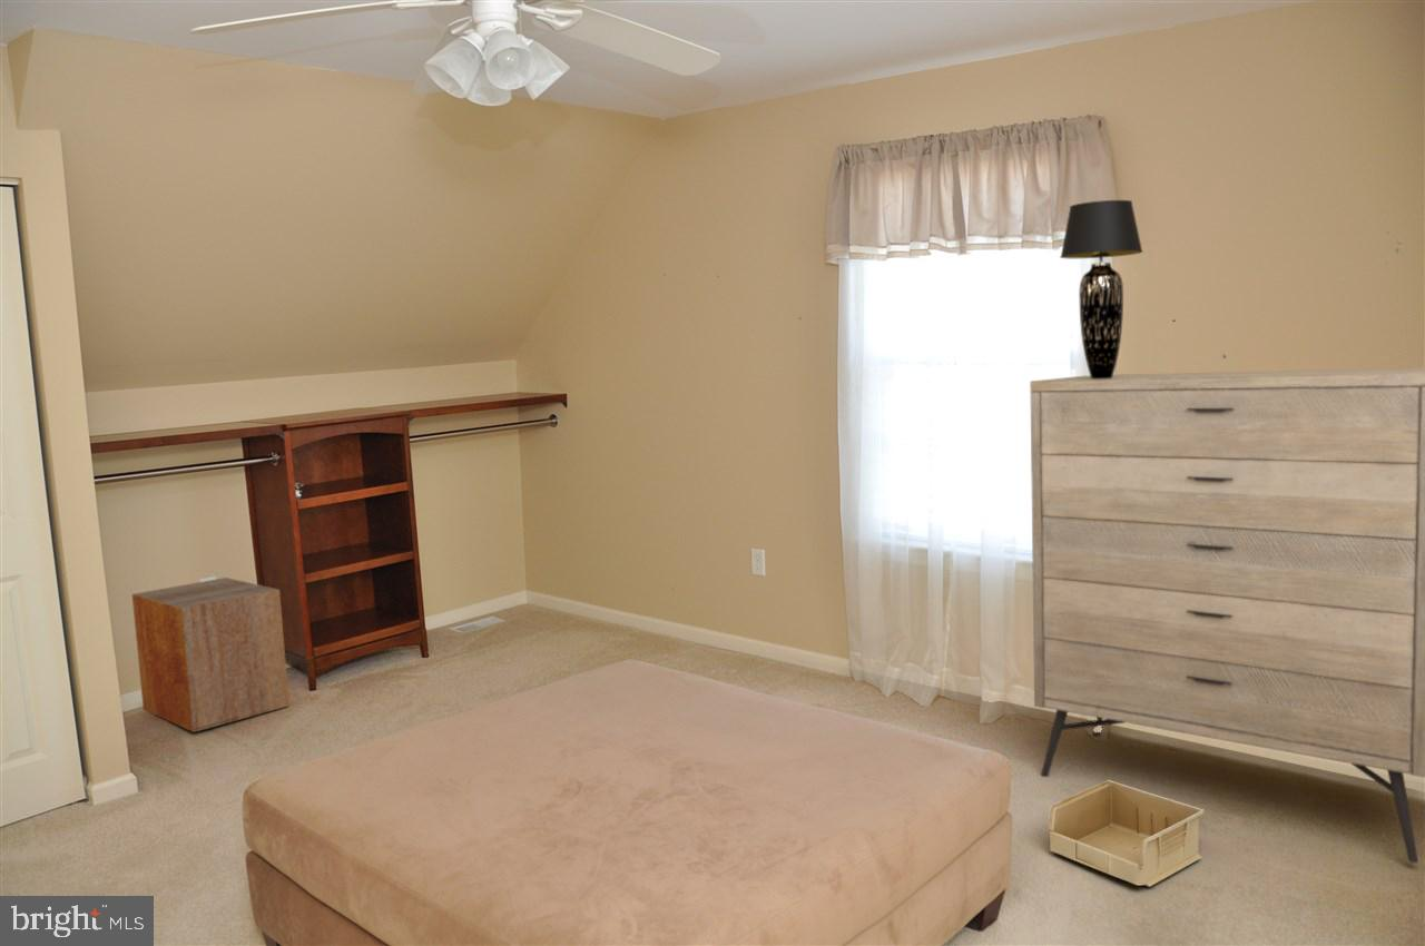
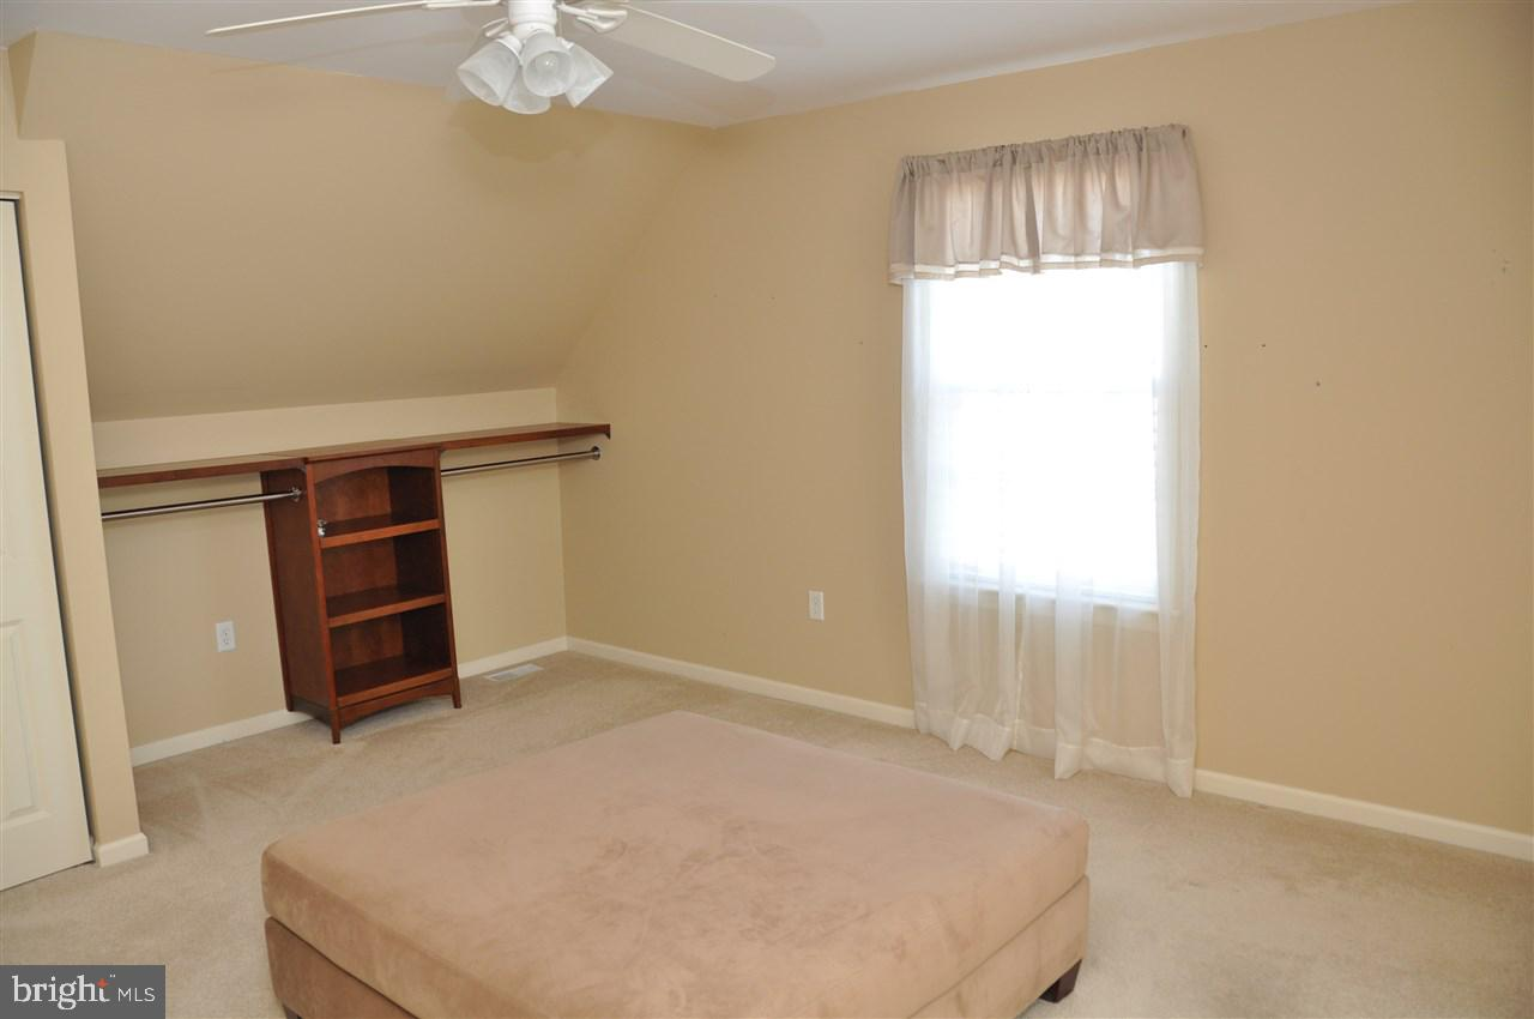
- dresser [1029,366,1425,864]
- storage bin [1048,779,1205,888]
- table lamp [1060,199,1143,380]
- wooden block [131,577,291,733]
